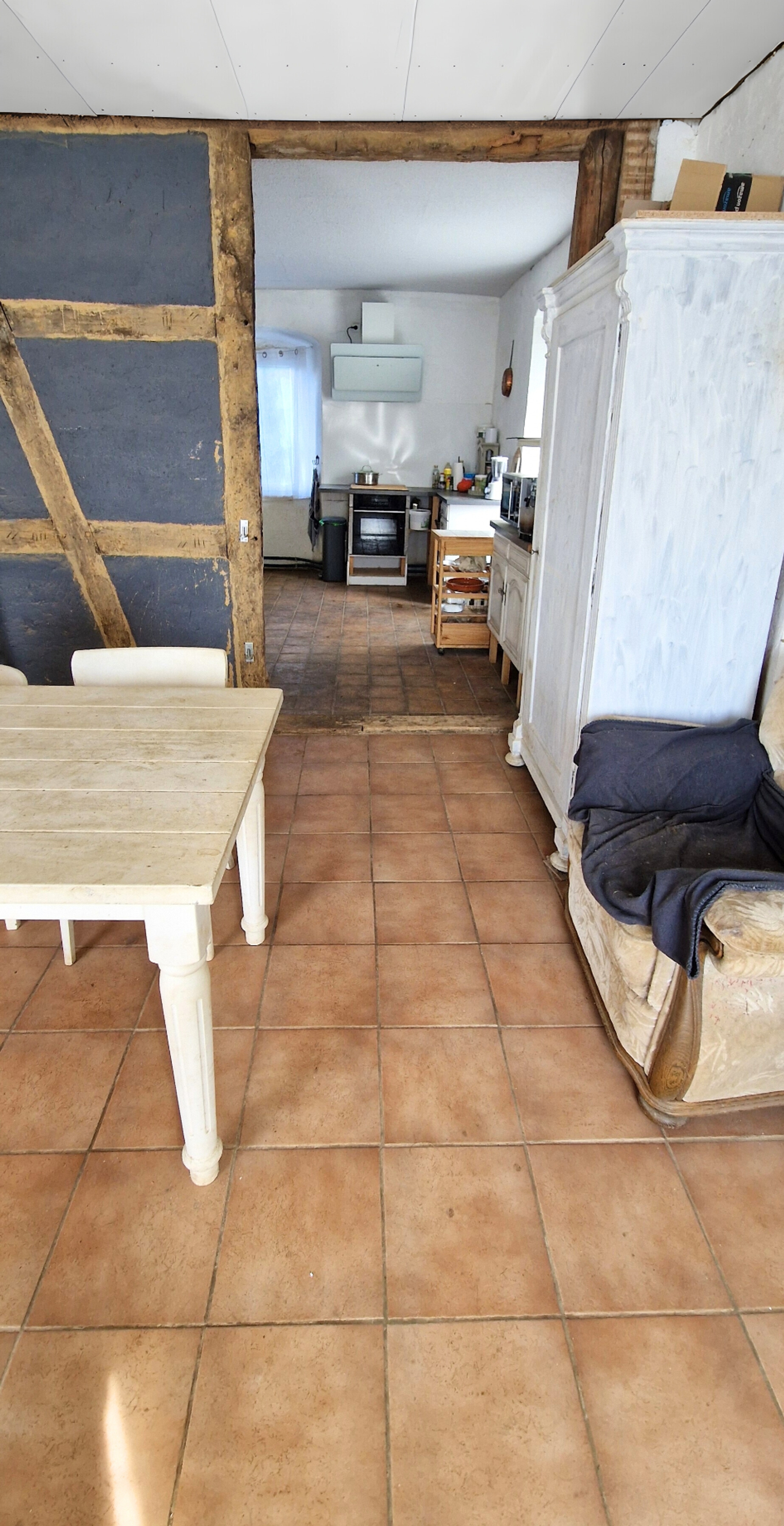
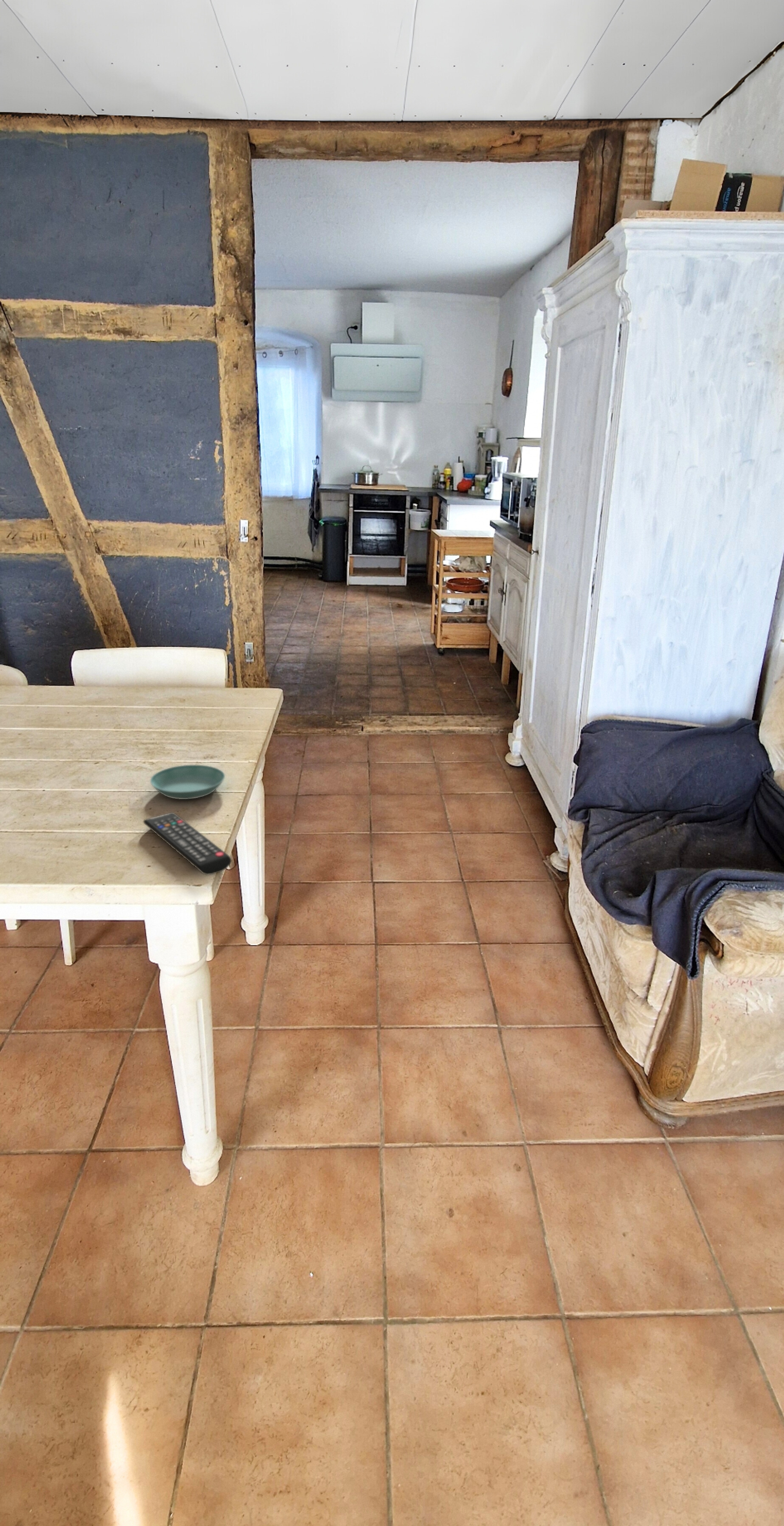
+ saucer [150,764,225,800]
+ remote control [143,812,232,875]
